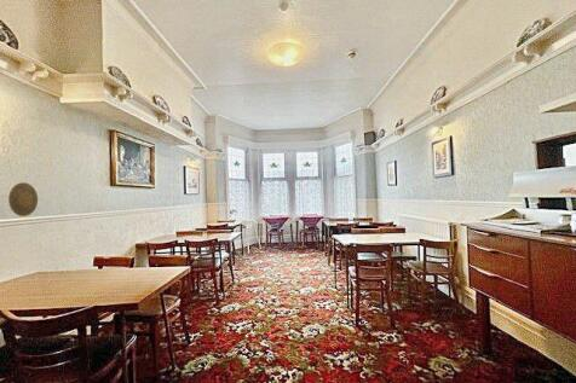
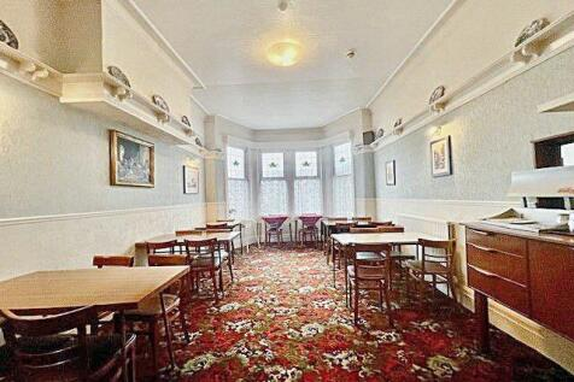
- decorative plate [7,181,39,217]
